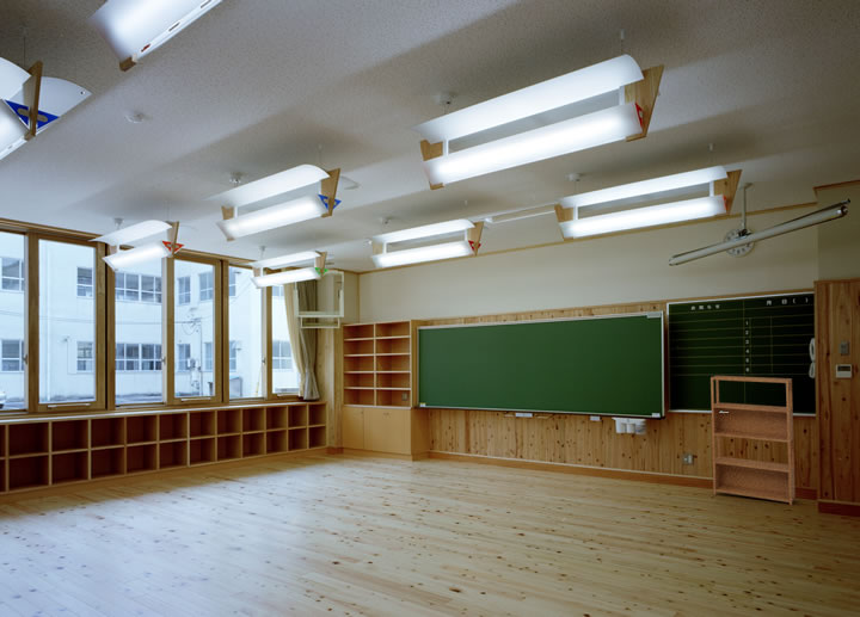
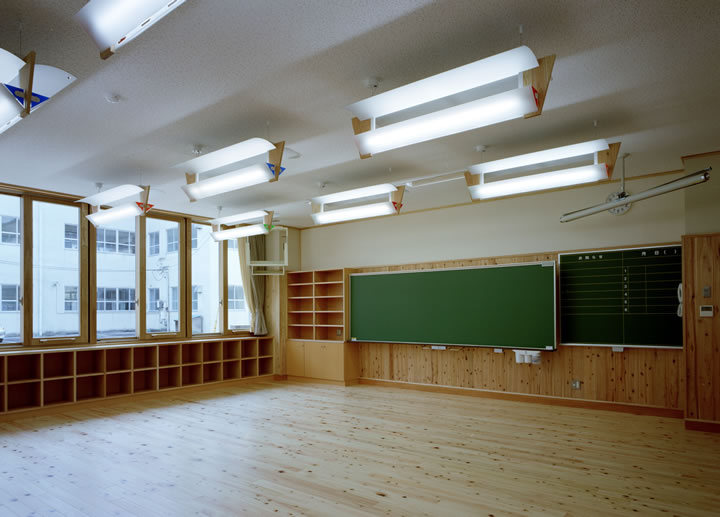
- bookshelf [710,375,797,506]
